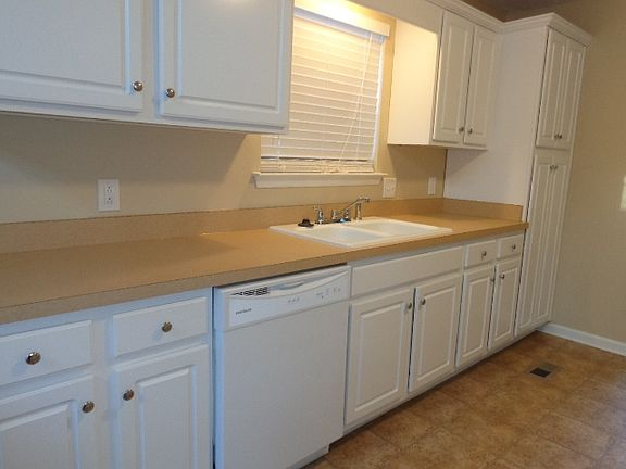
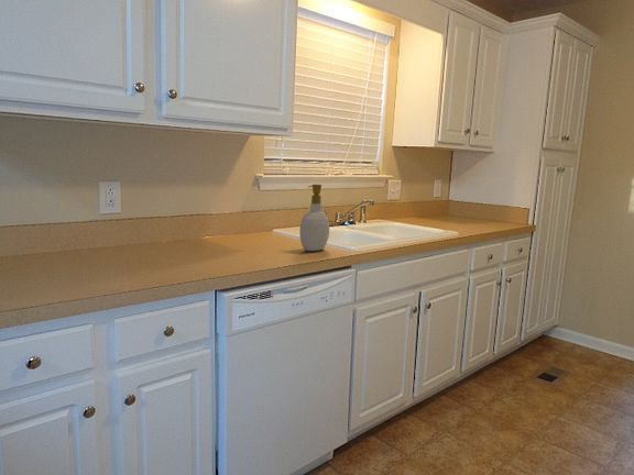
+ soap bottle [298,184,330,252]
